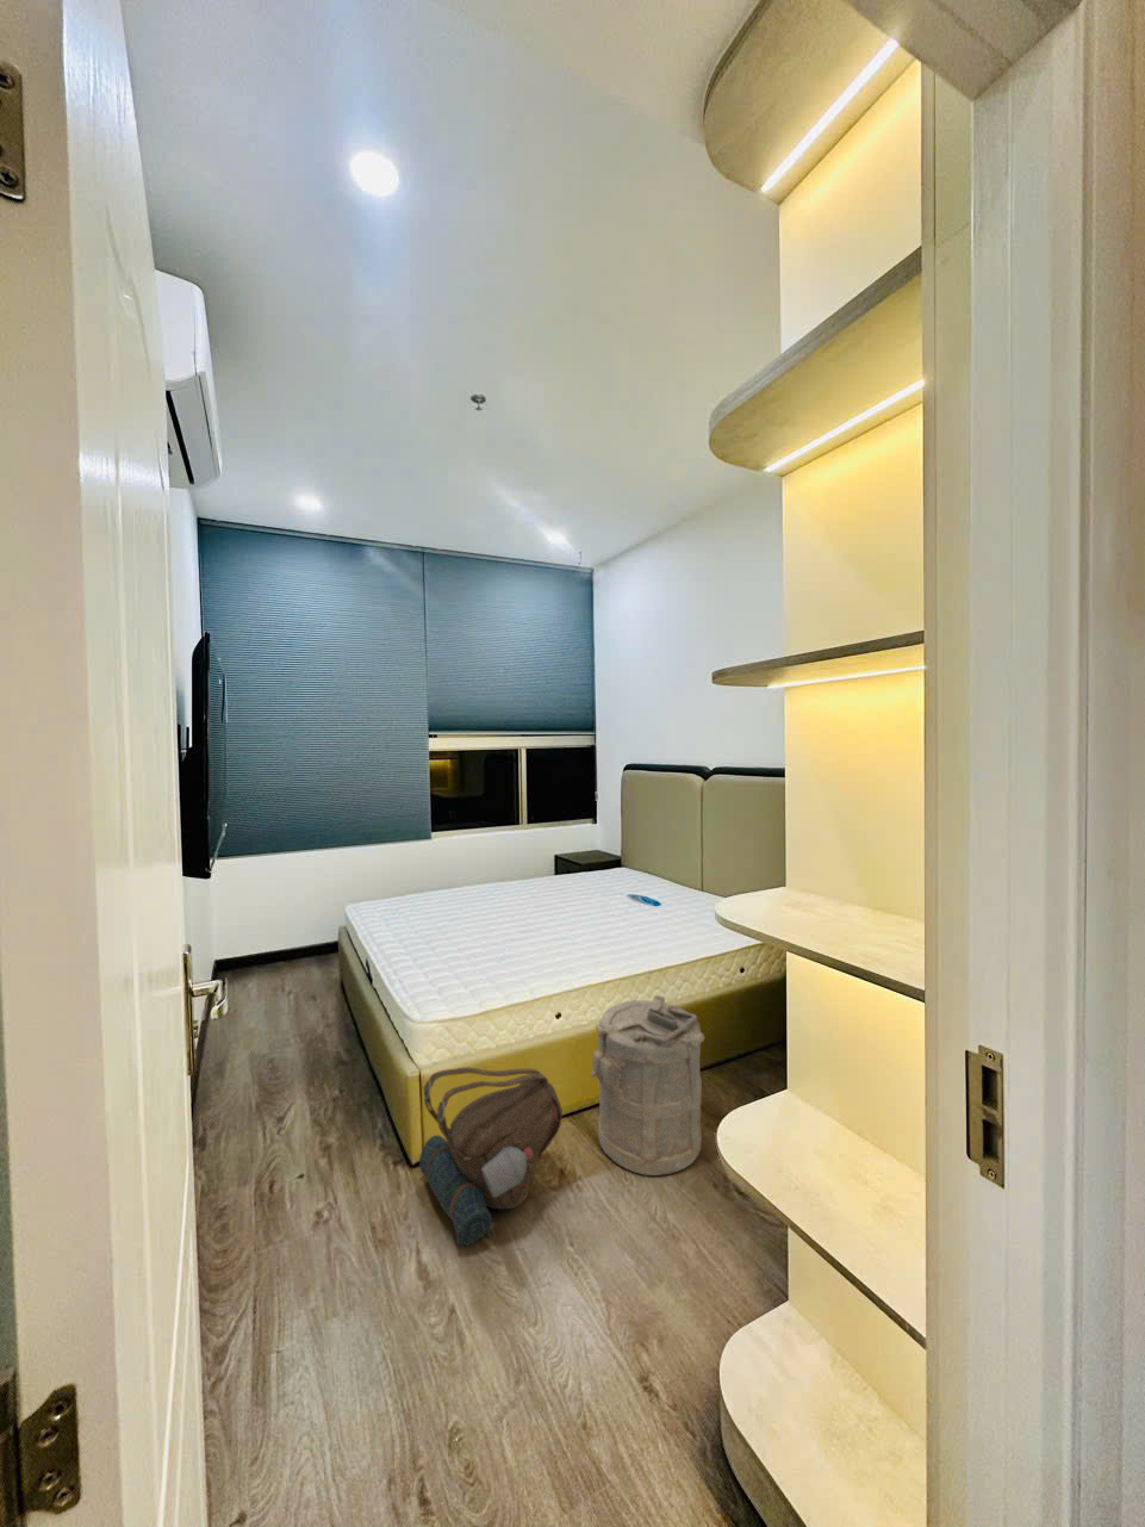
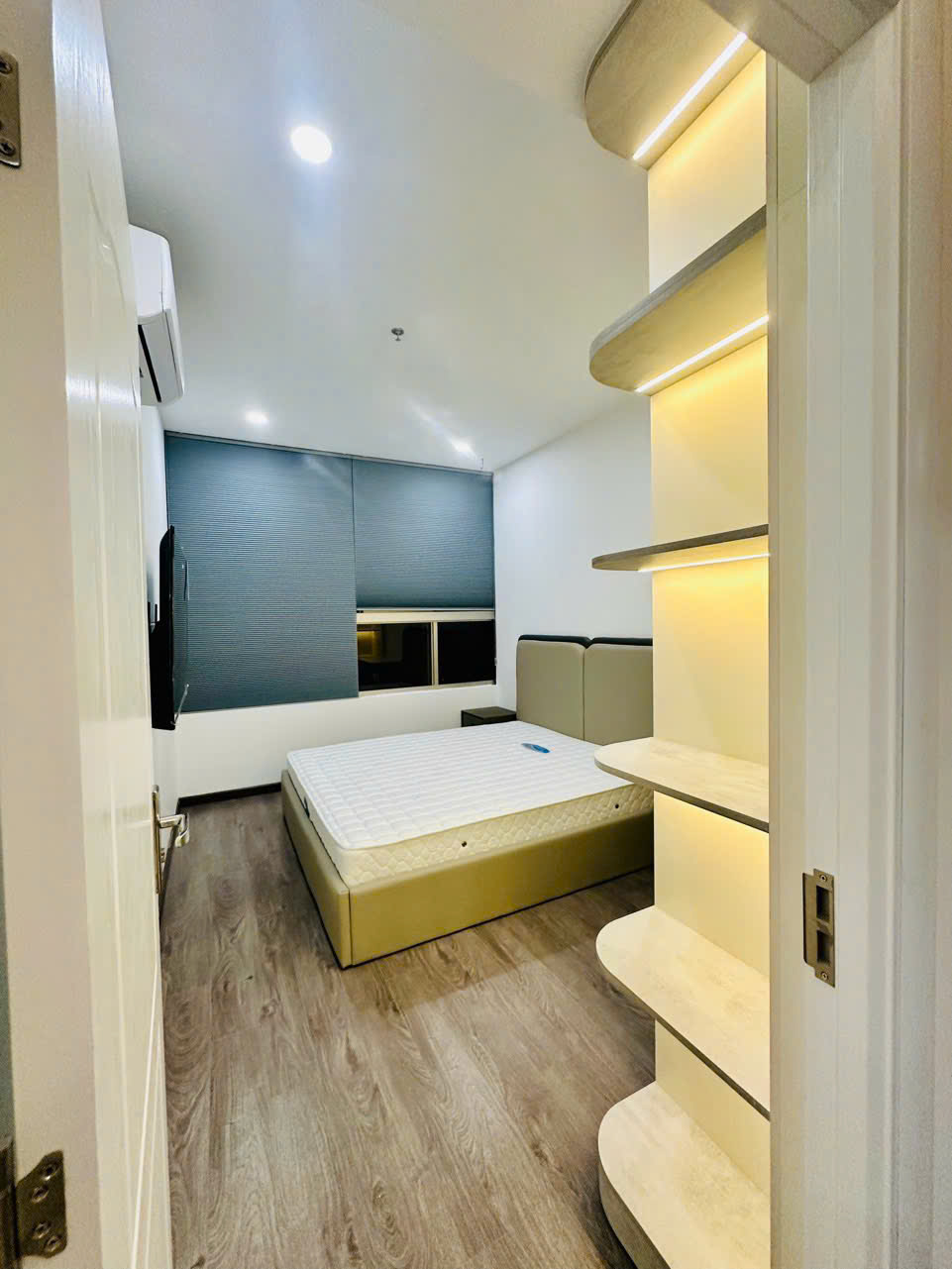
- backpack [419,1067,564,1248]
- laundry hamper [589,994,705,1177]
